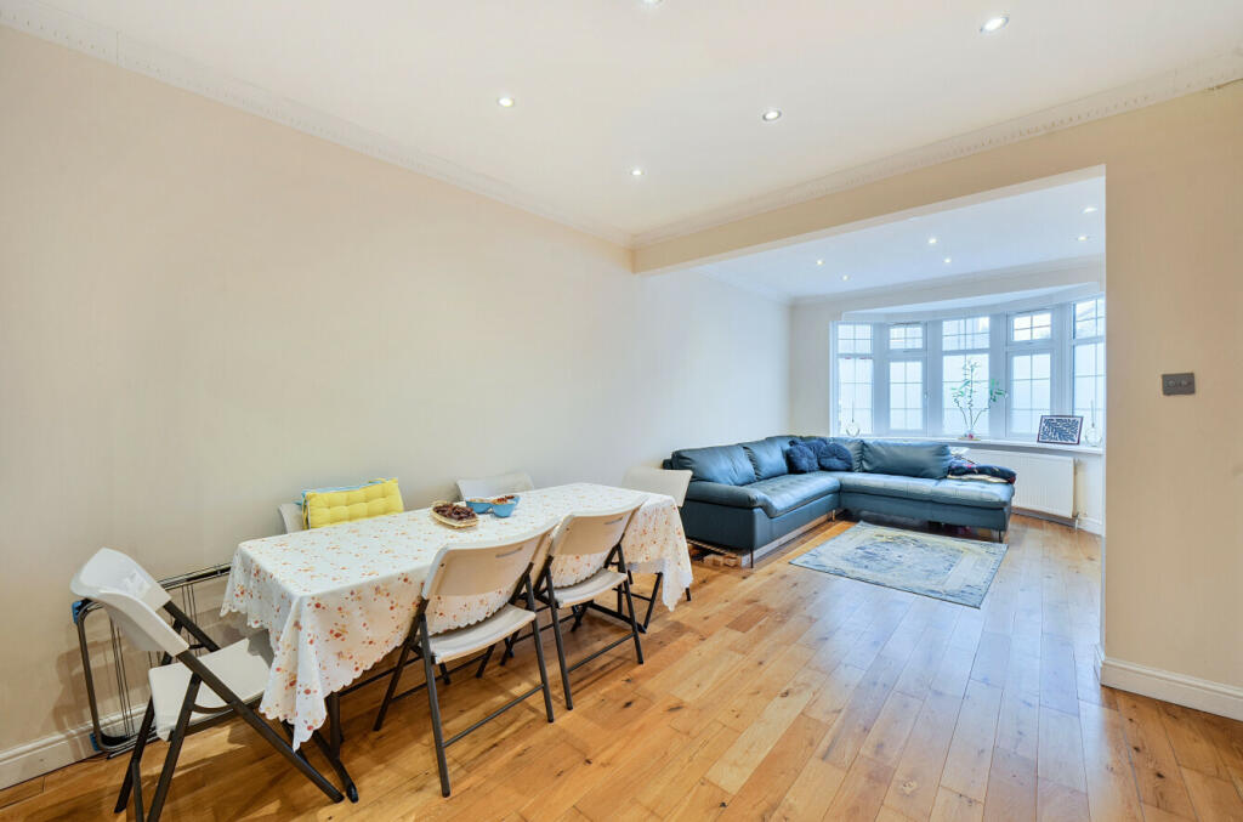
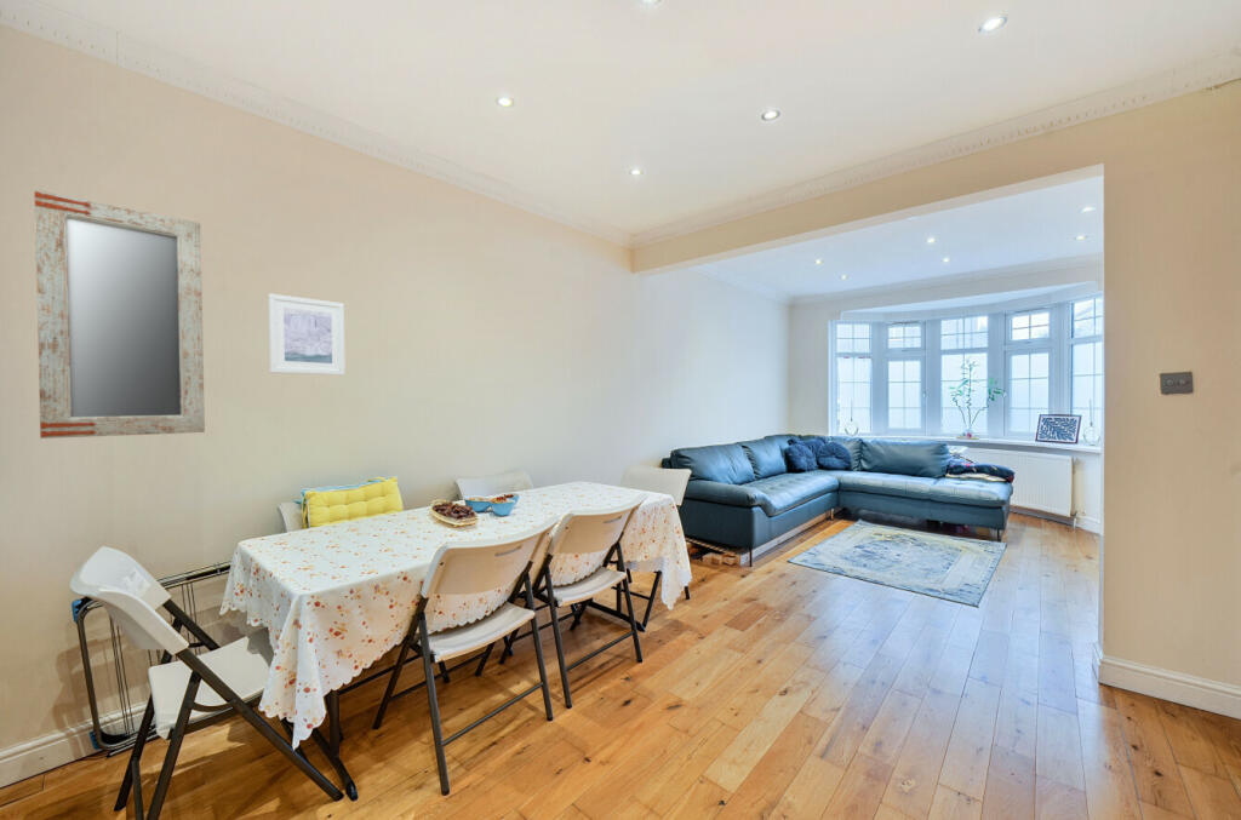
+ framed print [268,293,347,377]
+ home mirror [33,189,206,440]
